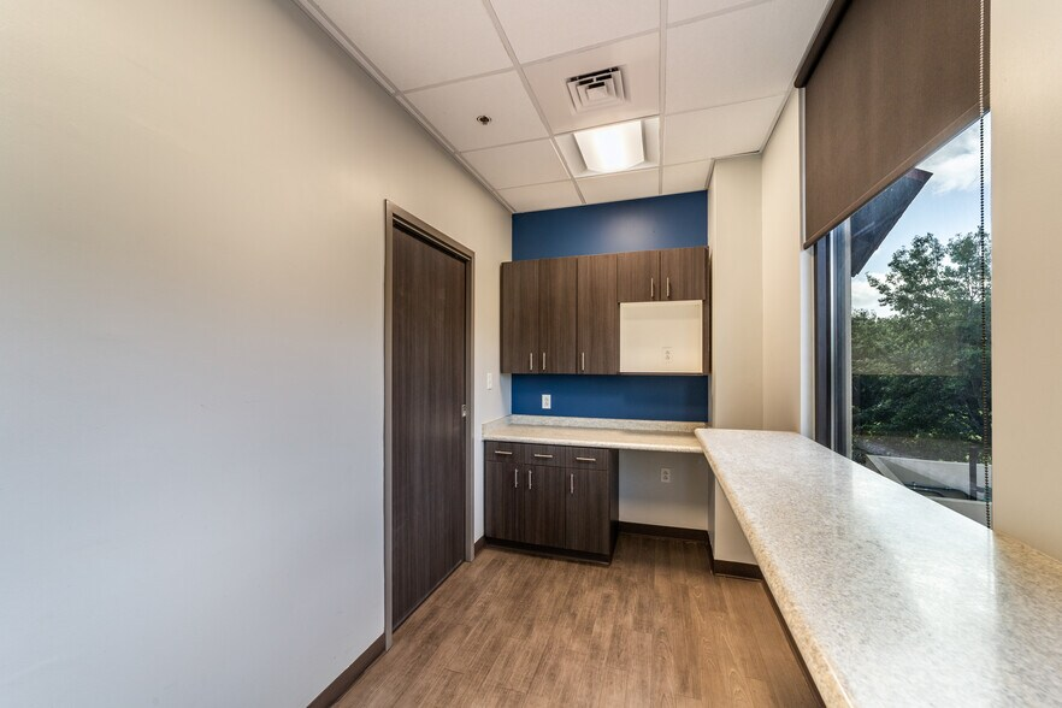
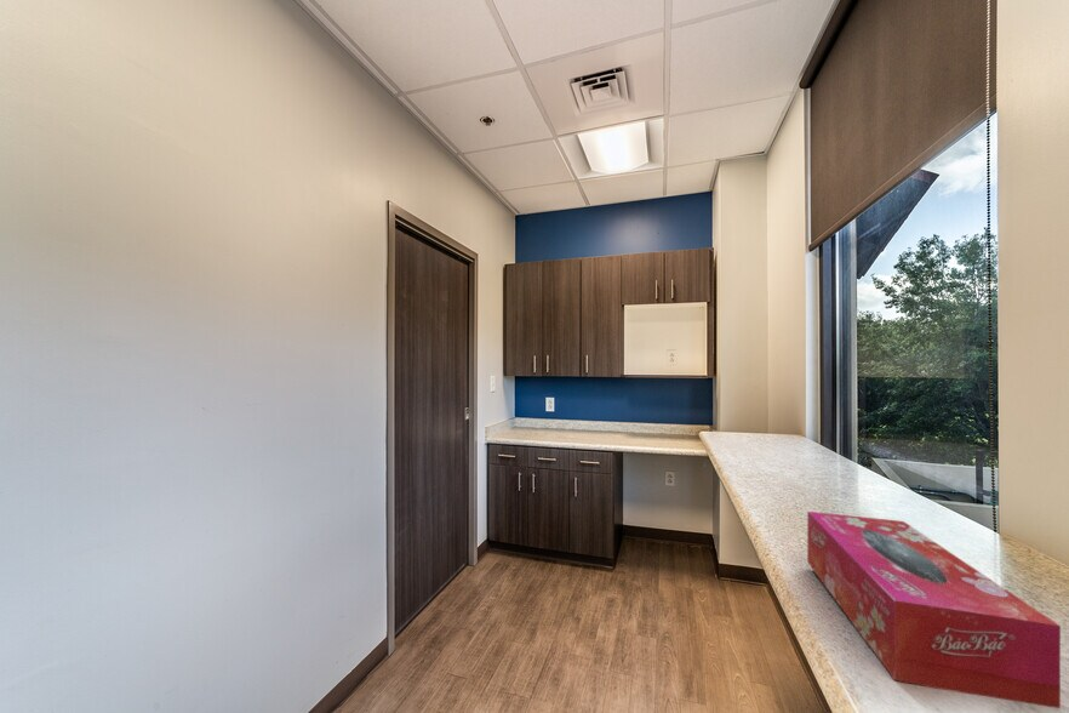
+ tissue box [806,510,1062,709]
